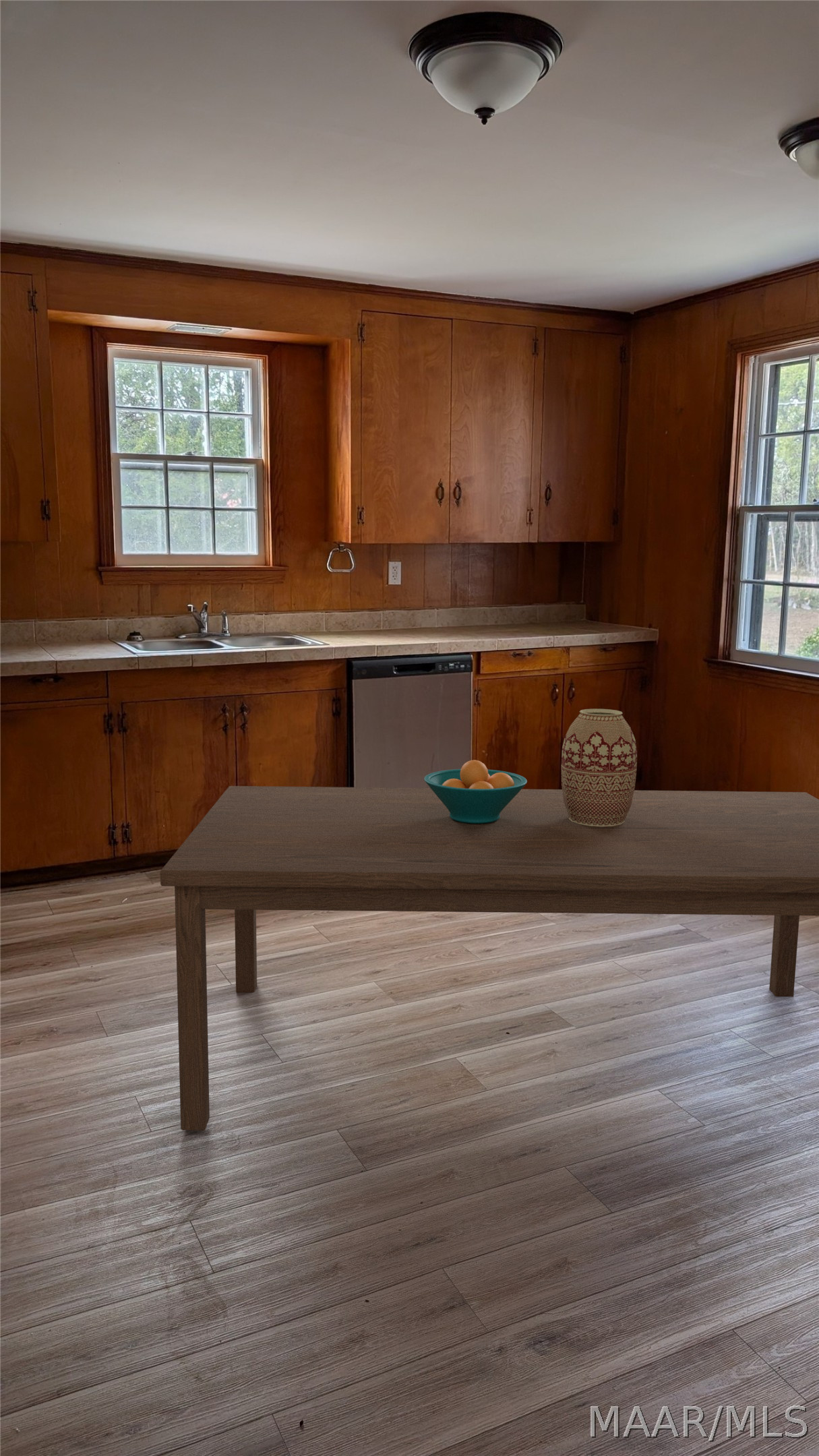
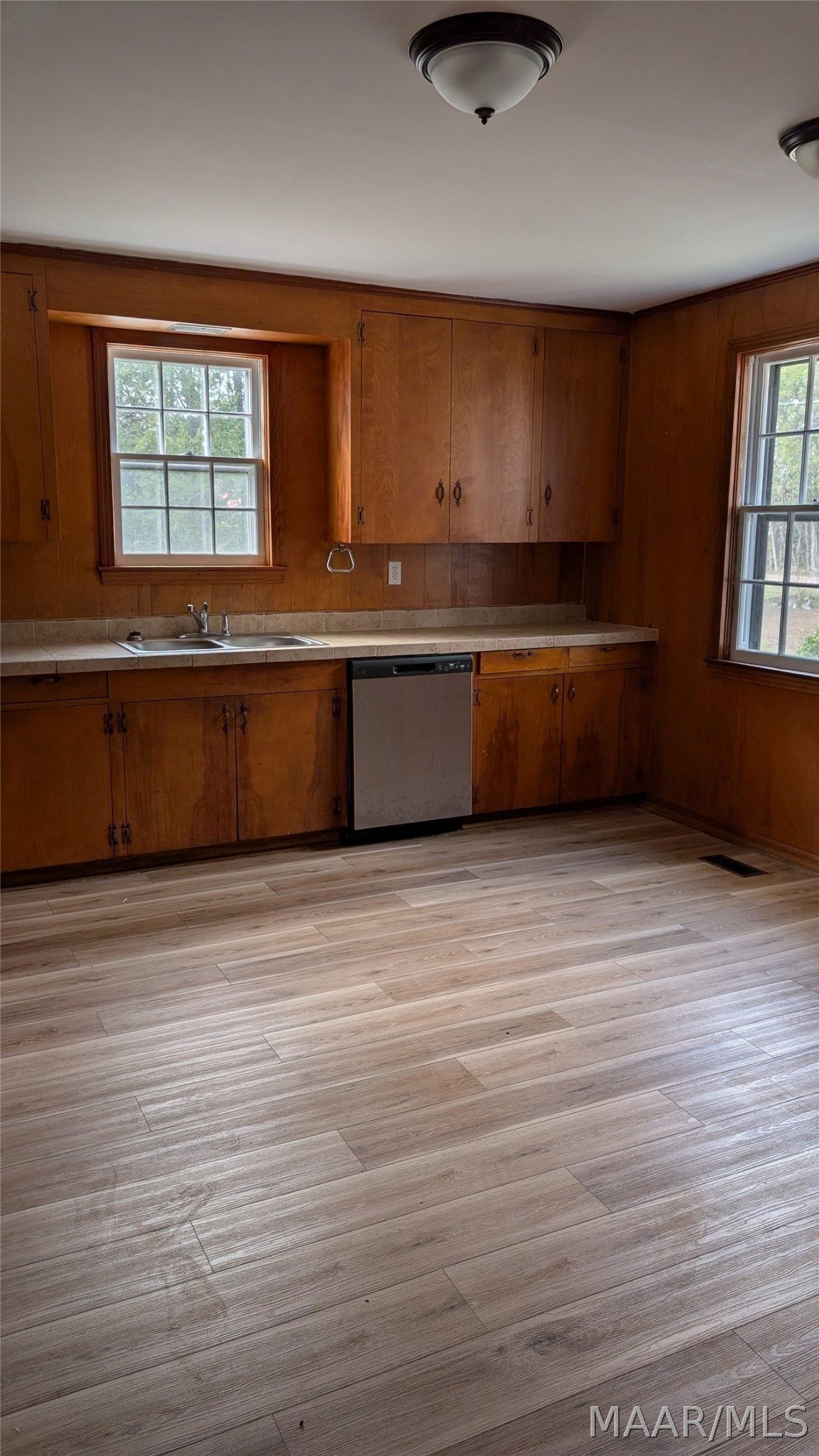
- vase [561,708,638,827]
- fruit bowl [423,760,528,824]
- dining table [160,785,819,1131]
